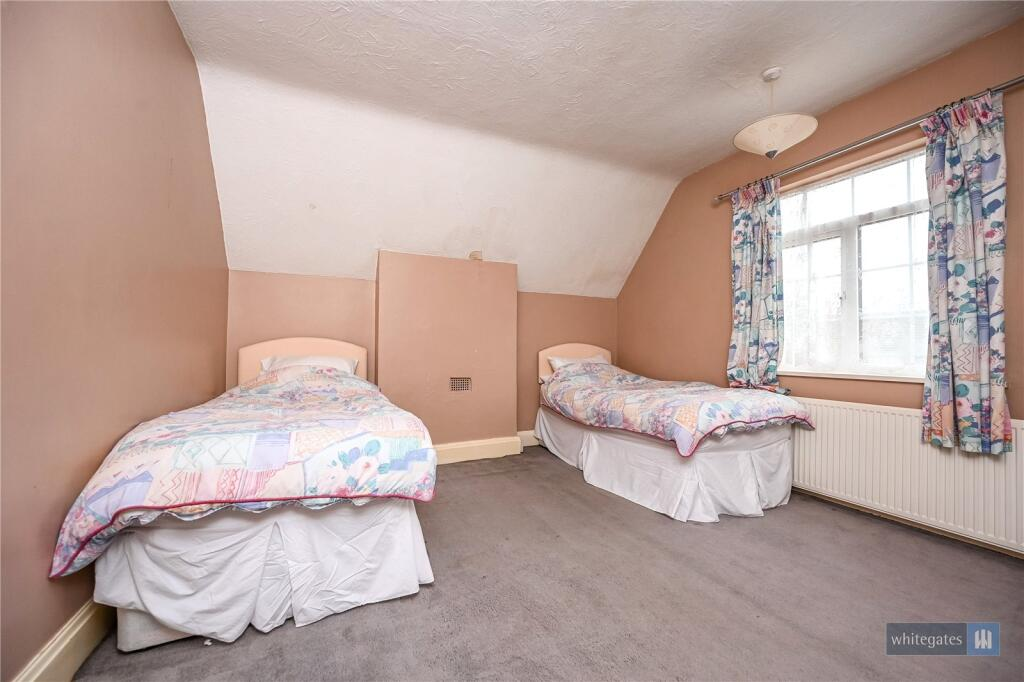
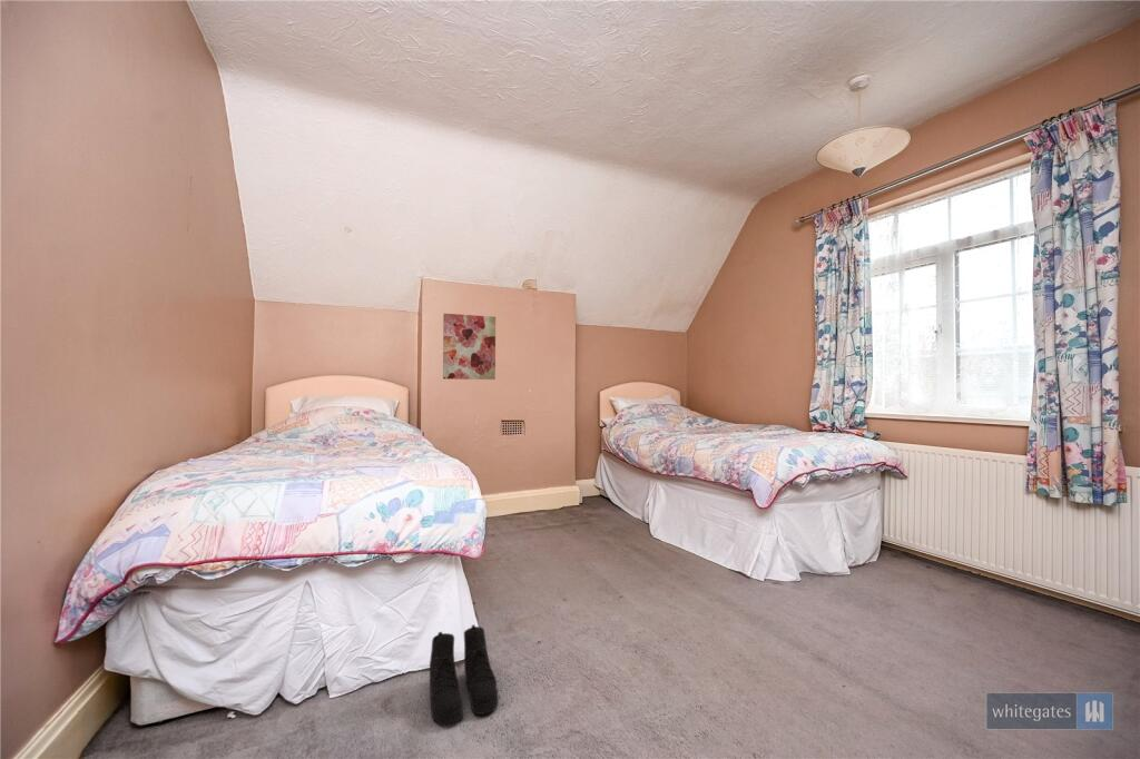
+ boots [429,623,499,727]
+ wall art [442,313,497,381]
